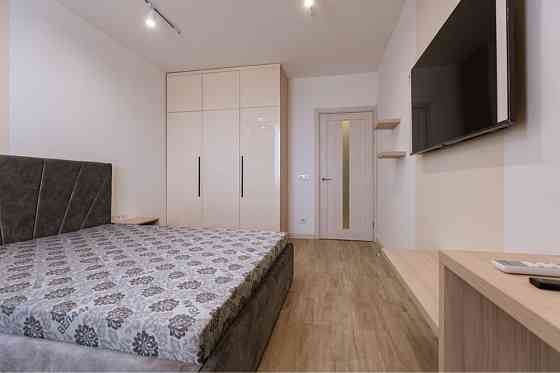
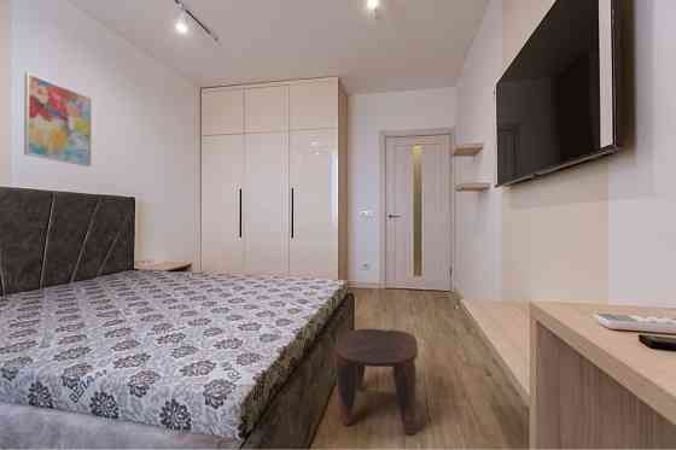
+ wall art [23,71,93,168]
+ stool [334,328,419,436]
